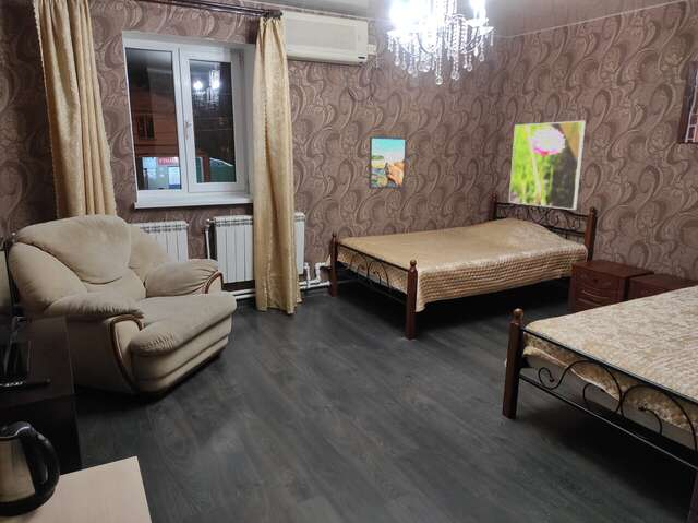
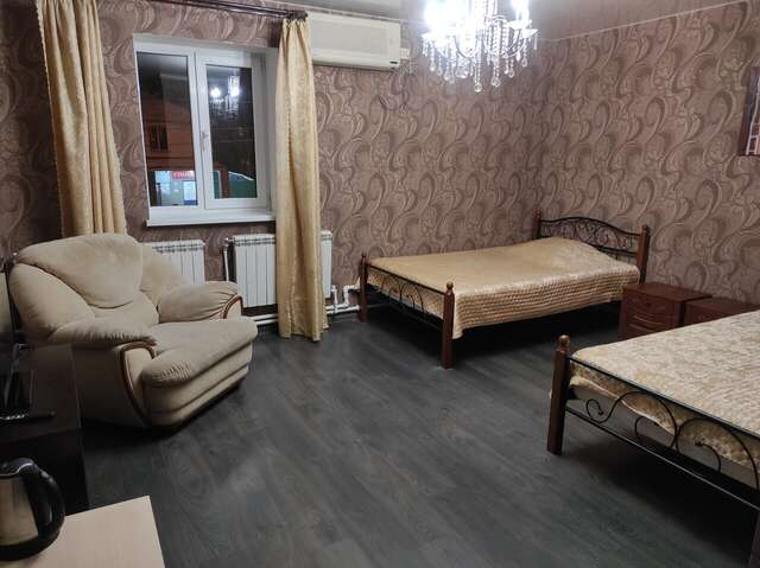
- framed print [368,135,407,190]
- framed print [508,120,587,211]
